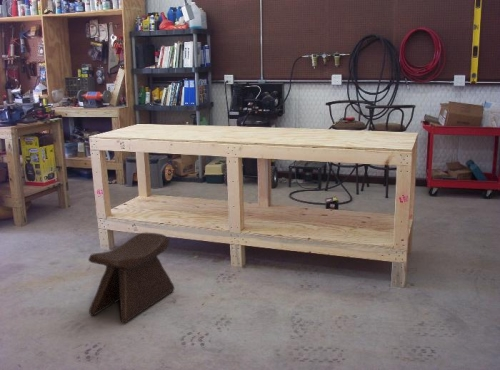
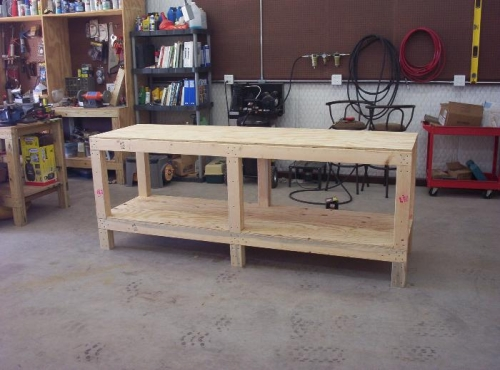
- stool [87,232,175,323]
